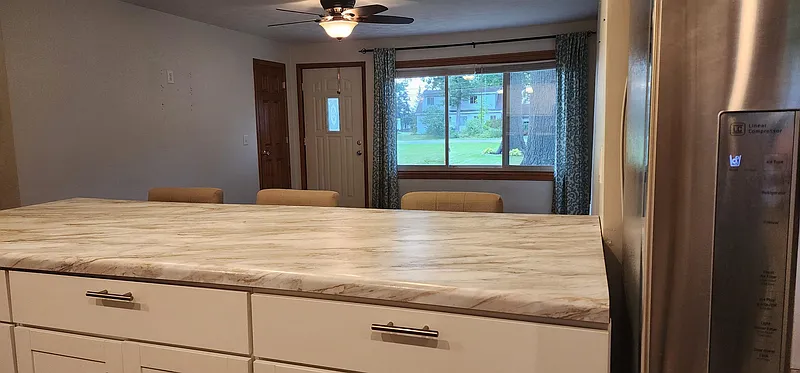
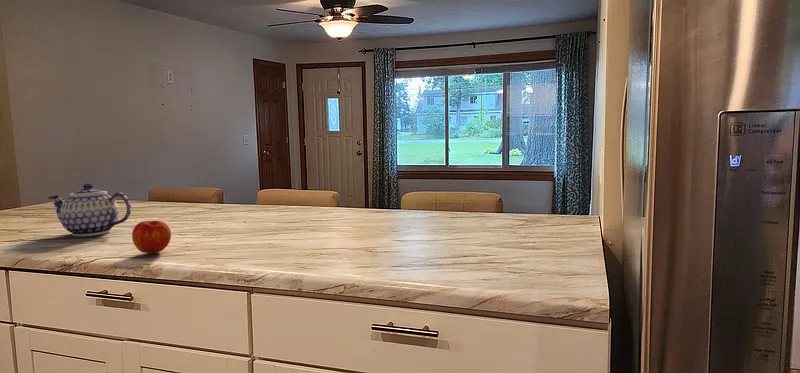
+ teapot [47,182,132,237]
+ apple [131,220,172,254]
